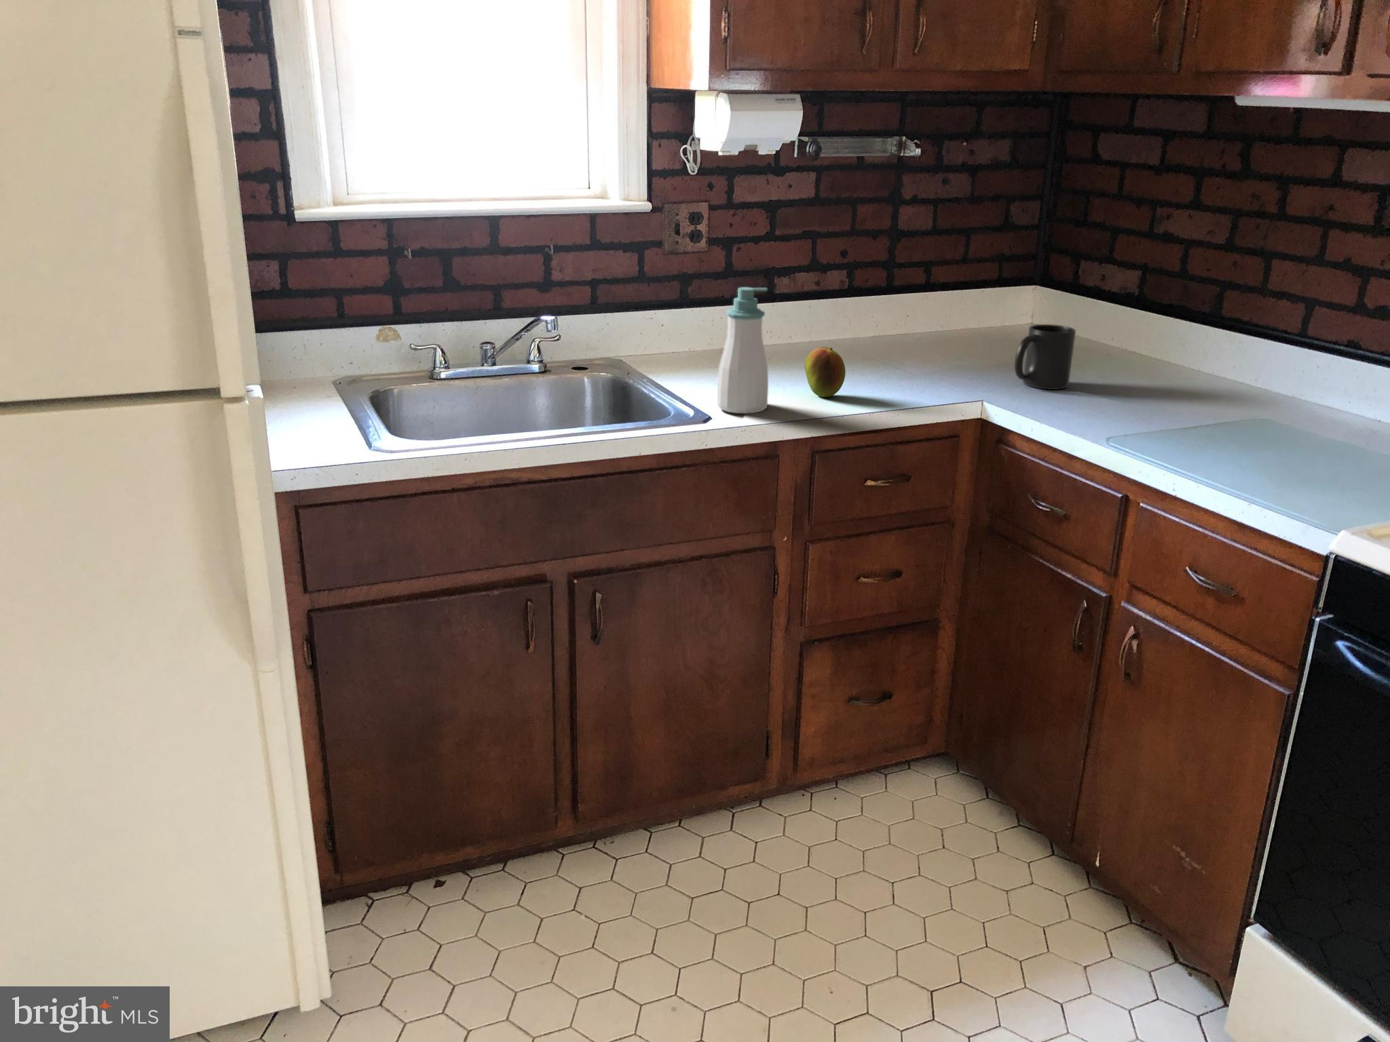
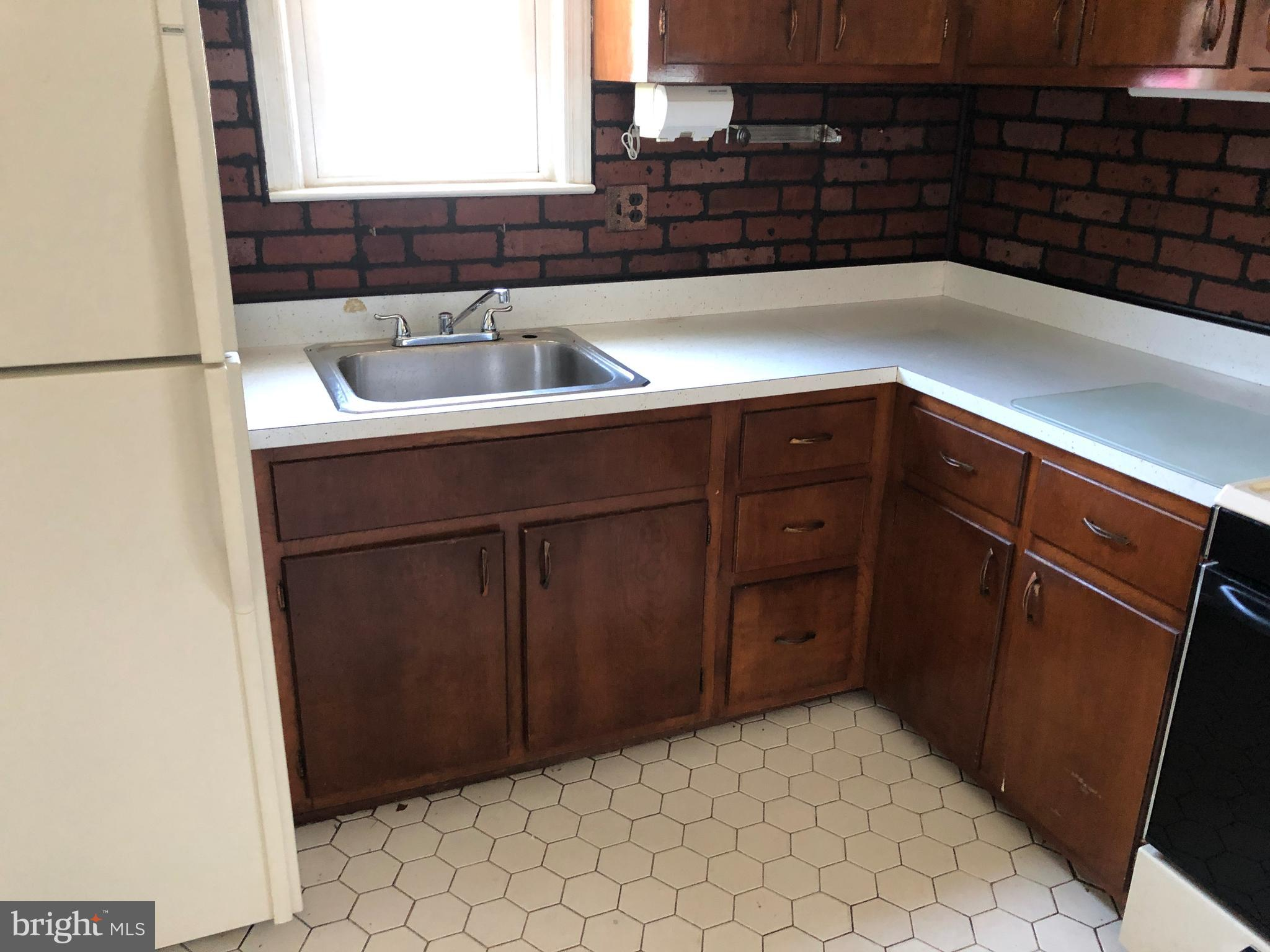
- mug [1013,324,1077,390]
- soap bottle [717,287,769,415]
- fruit [804,346,846,398]
